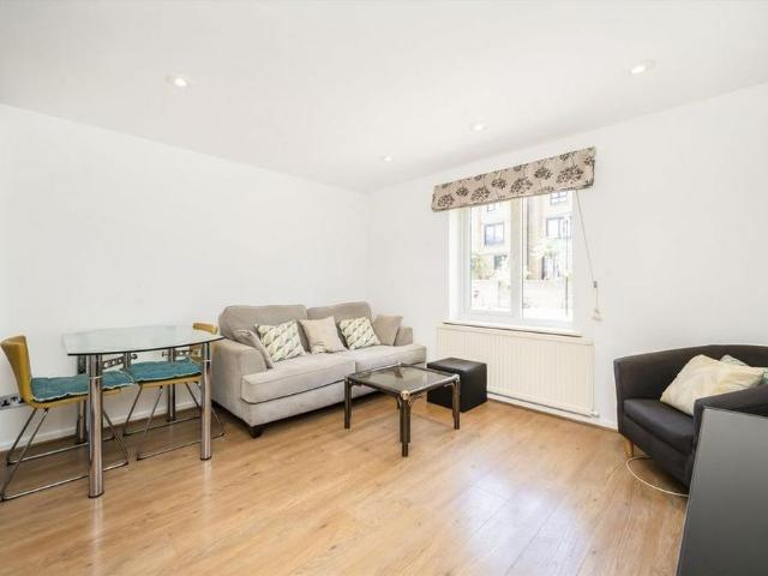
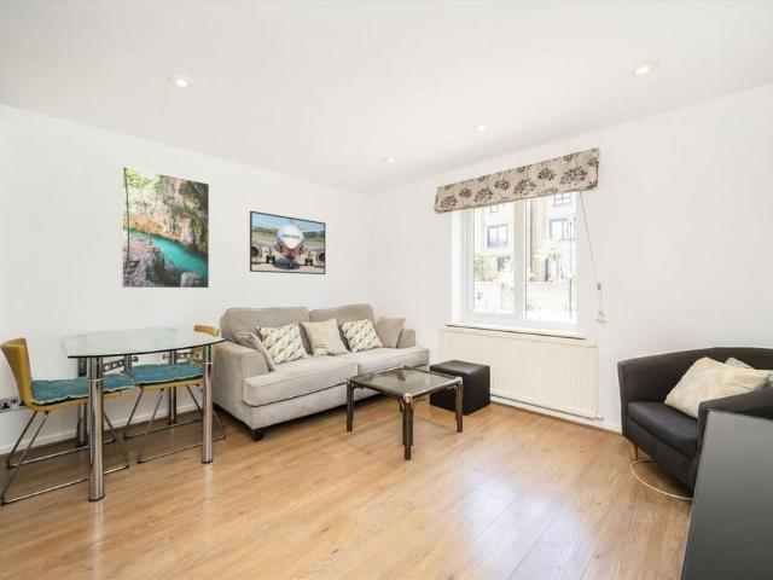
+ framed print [249,210,326,276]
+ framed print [121,166,210,290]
